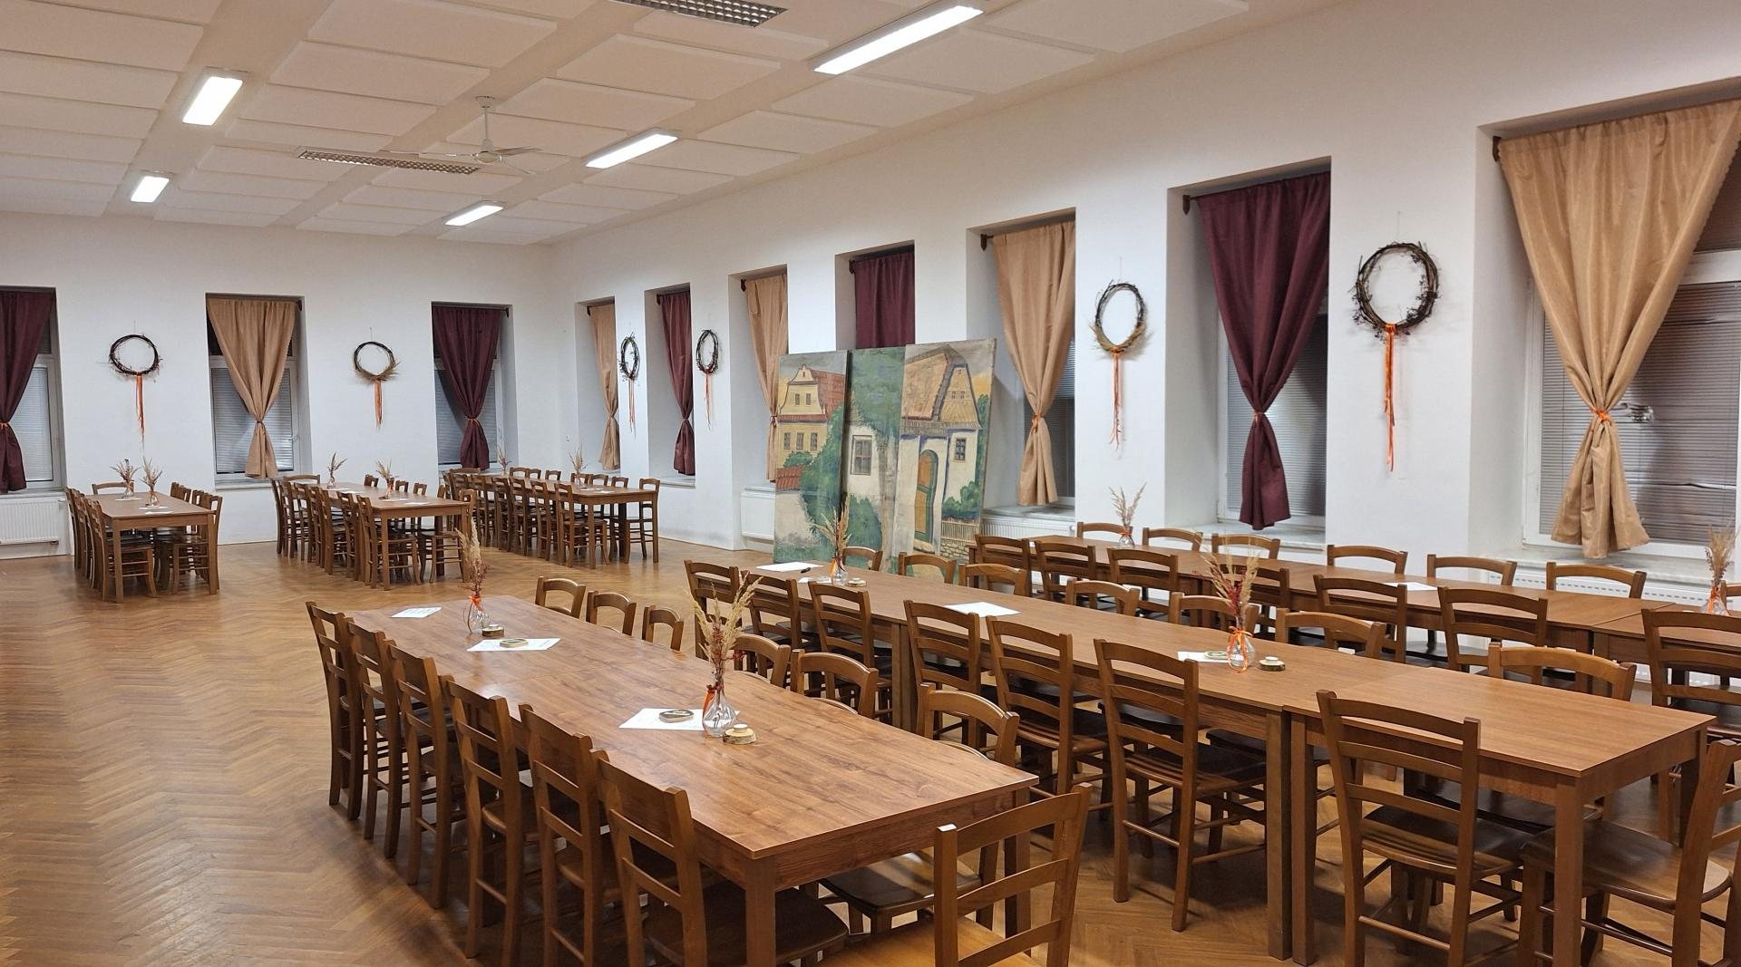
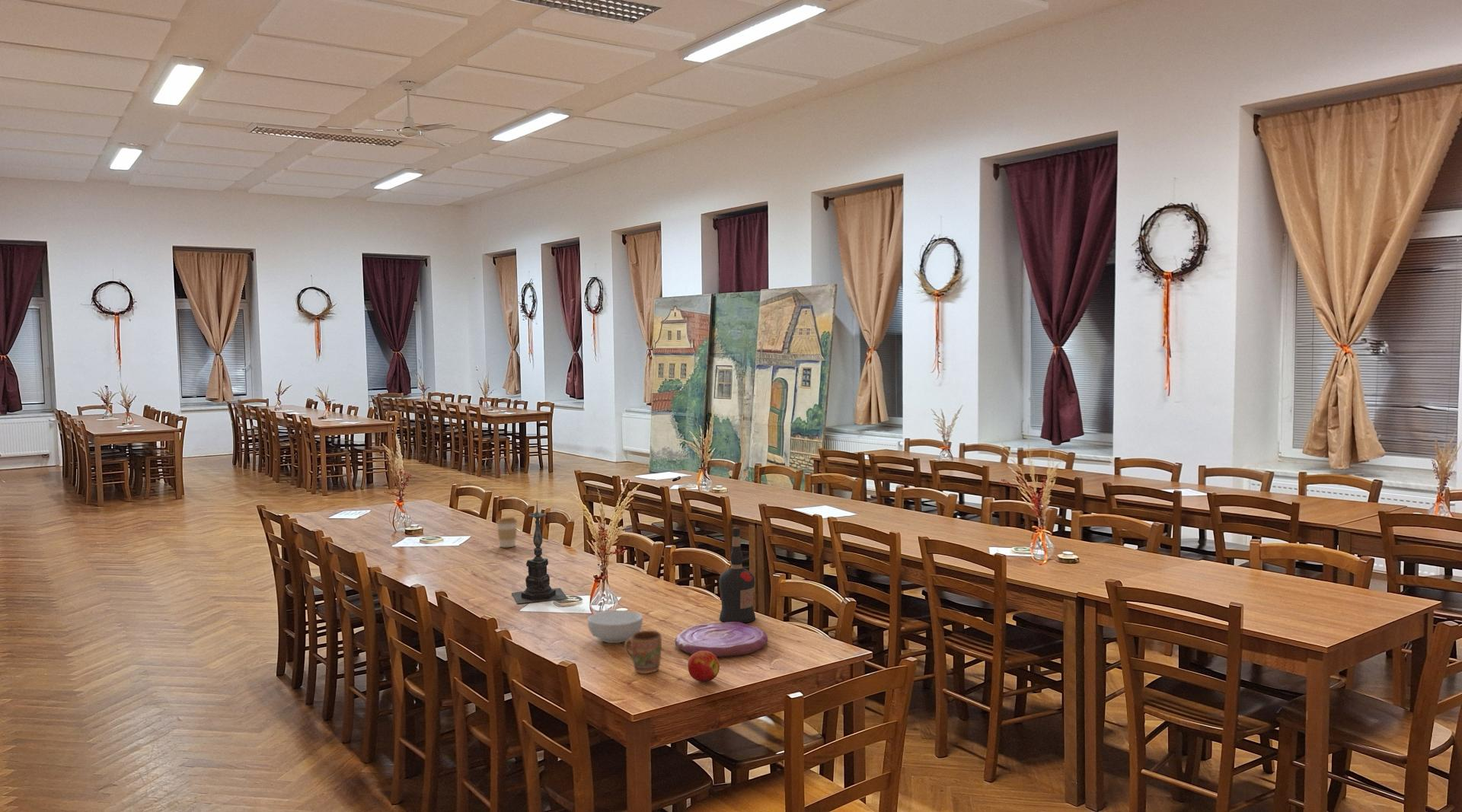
+ mug [624,630,662,674]
+ plate [674,622,768,658]
+ apple [687,651,720,683]
+ coffee cup [496,517,519,548]
+ cereal bowl [587,610,643,644]
+ candle holder [511,499,569,604]
+ liquor bottle [718,527,756,623]
